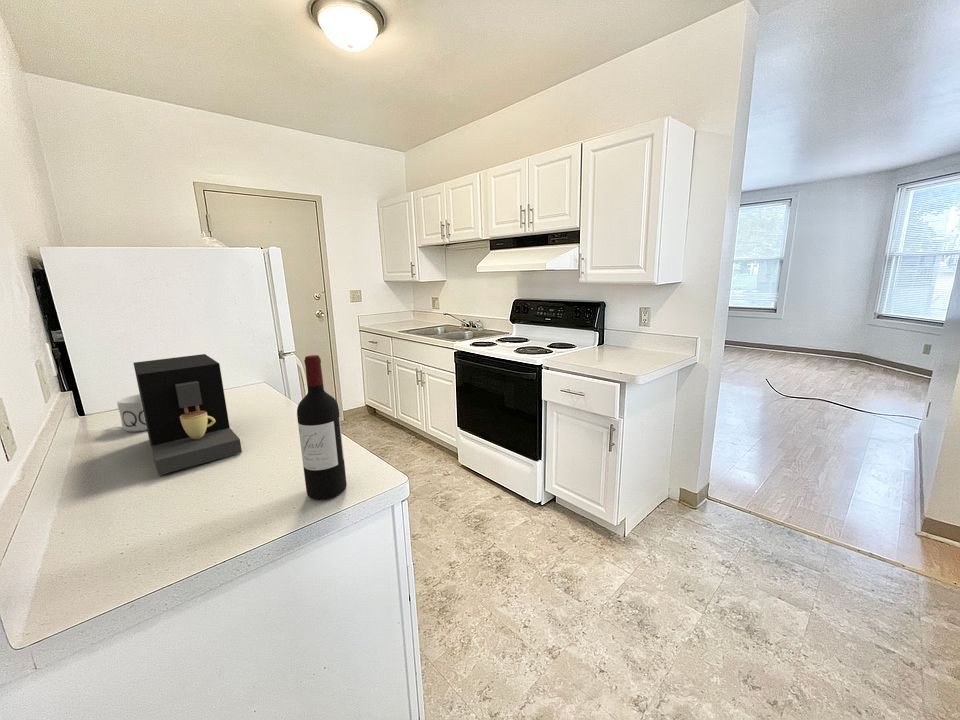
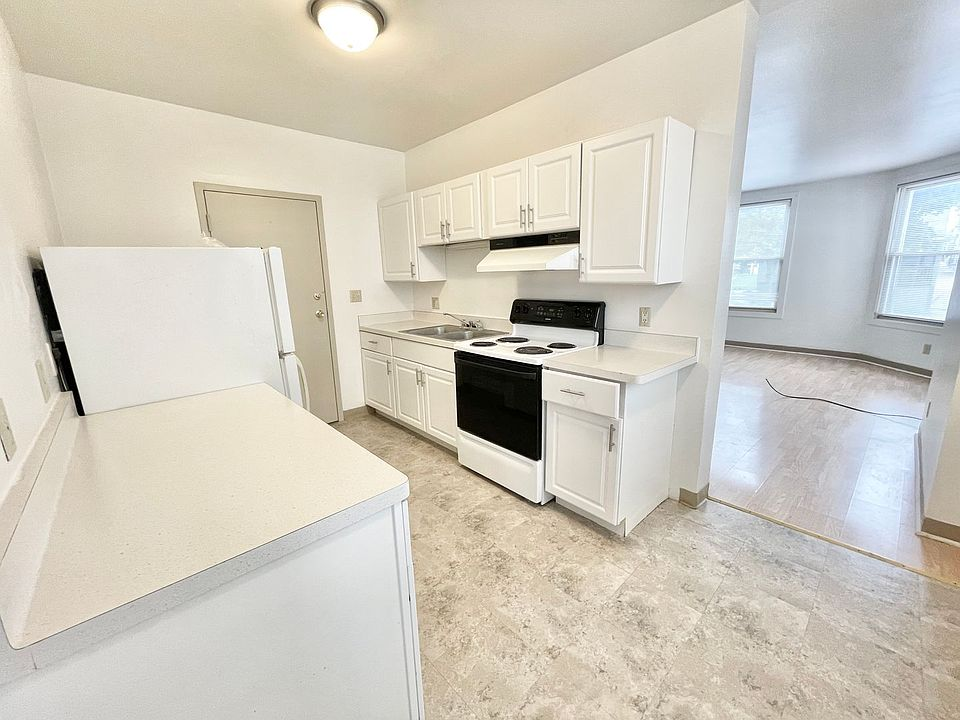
- wine bottle [296,354,348,501]
- mug [116,393,147,433]
- coffee maker [133,353,243,476]
